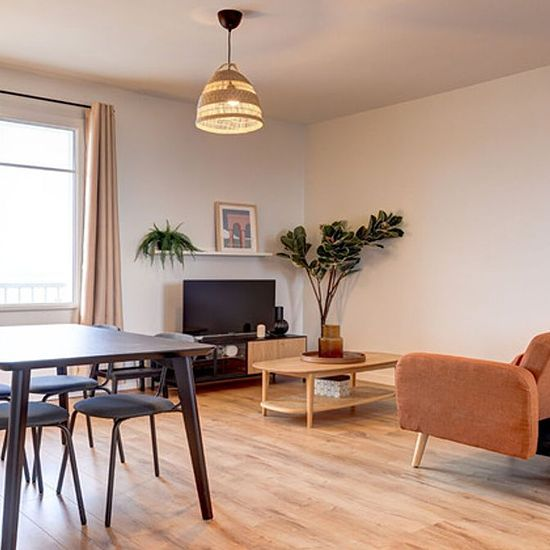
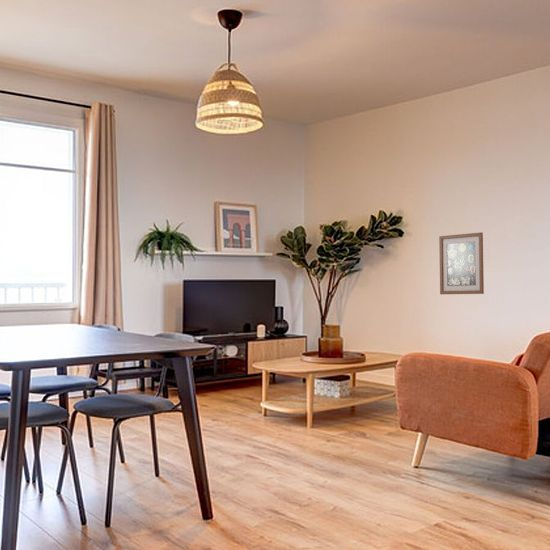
+ wall art [438,231,485,295]
